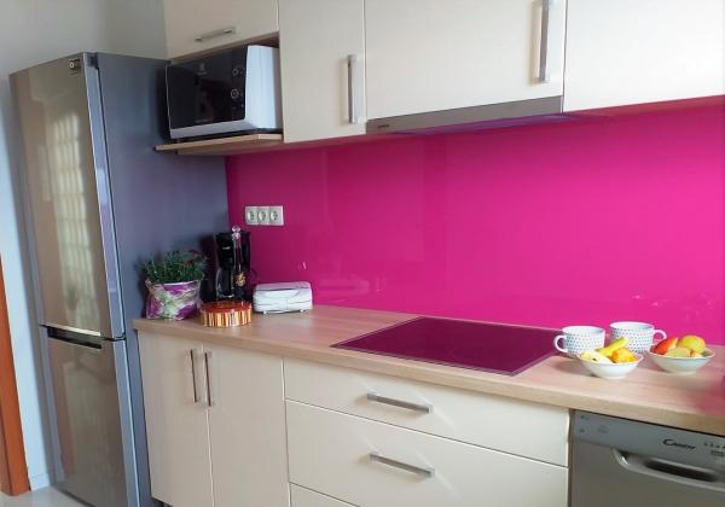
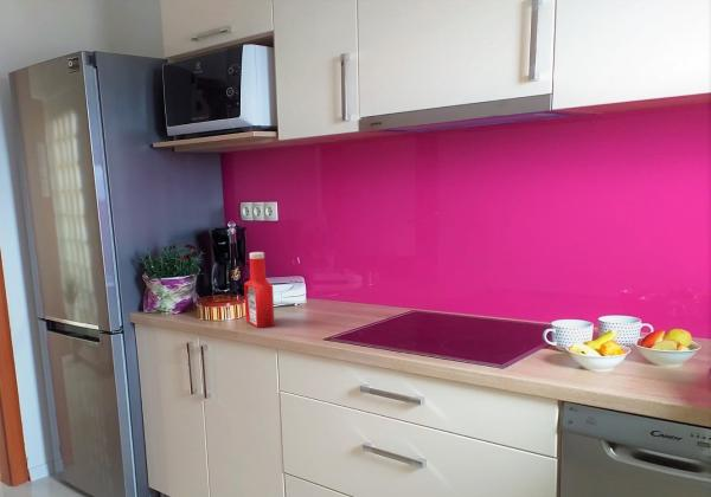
+ soap bottle [243,251,276,329]
